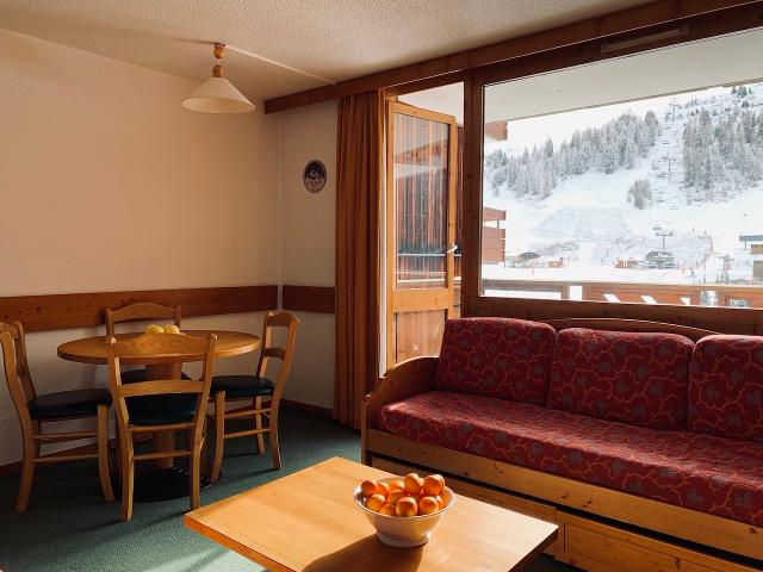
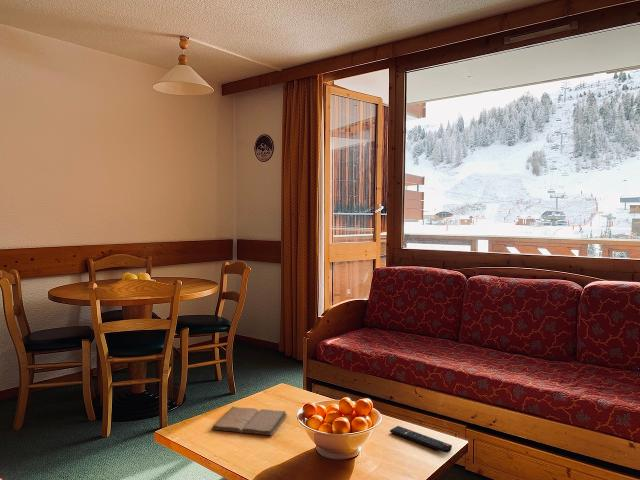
+ remote control [389,425,453,454]
+ book [210,406,288,436]
